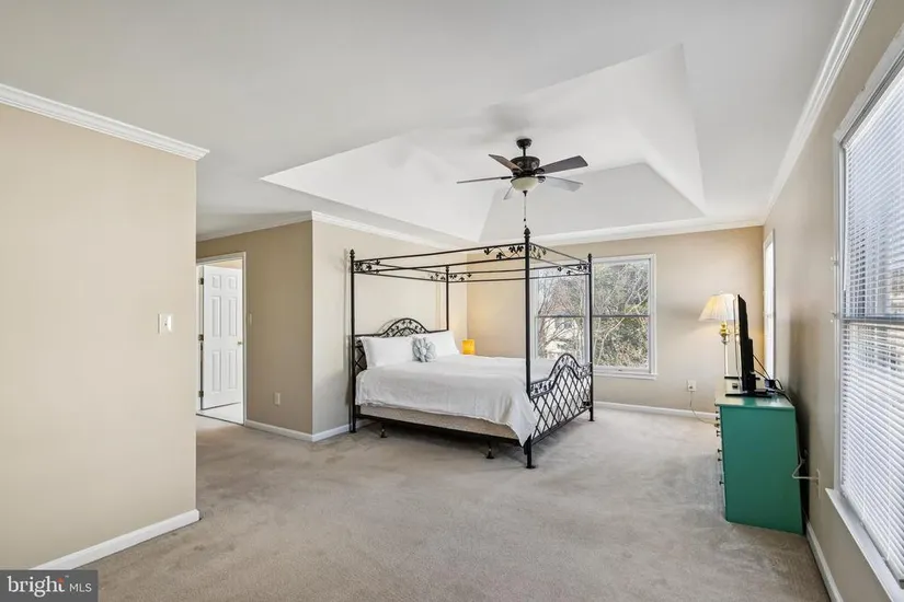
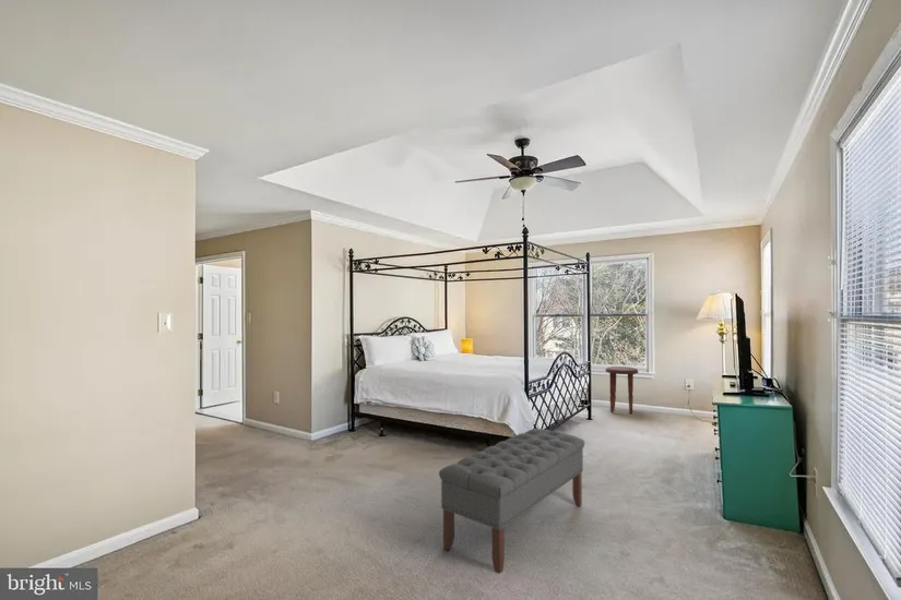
+ side table [604,365,639,415]
+ bench [438,428,585,575]
